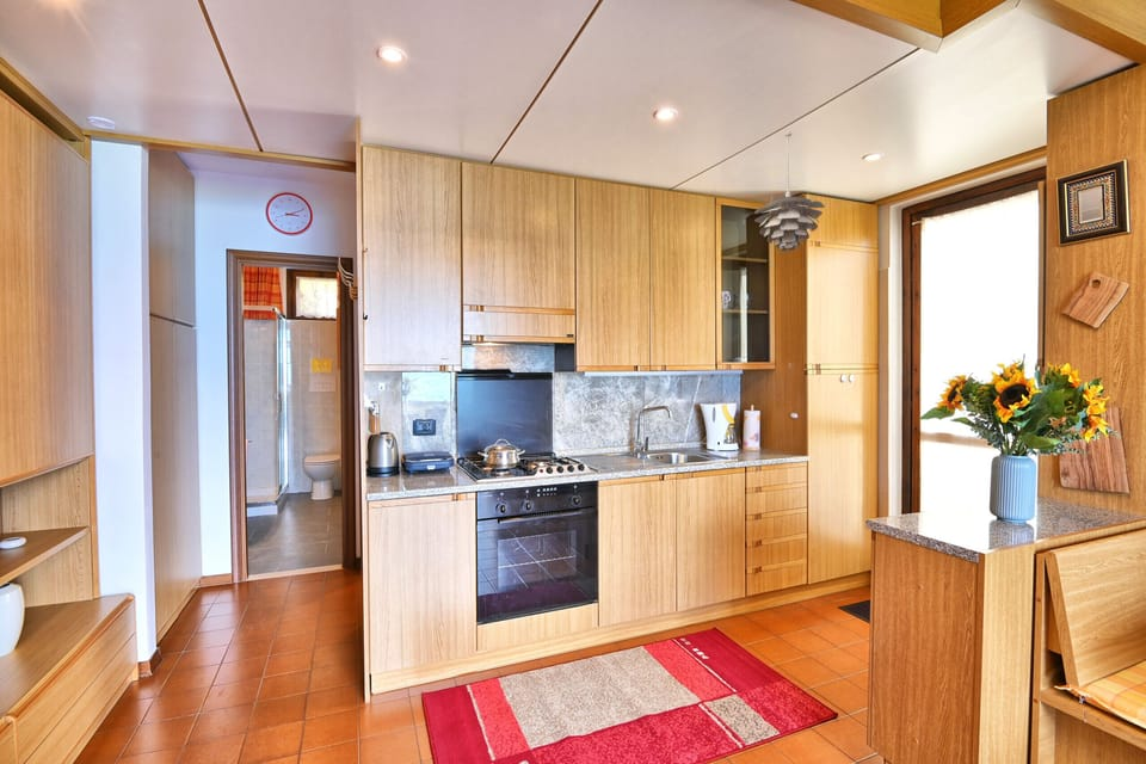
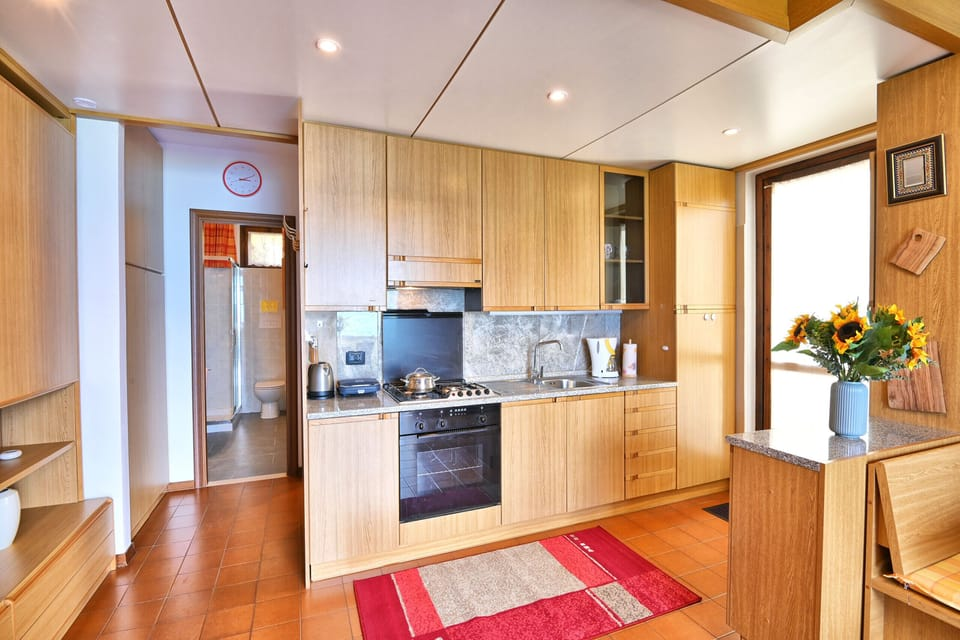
- pendant light [753,131,826,252]
